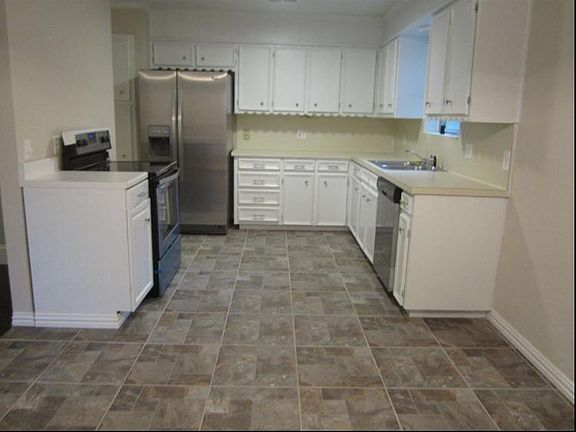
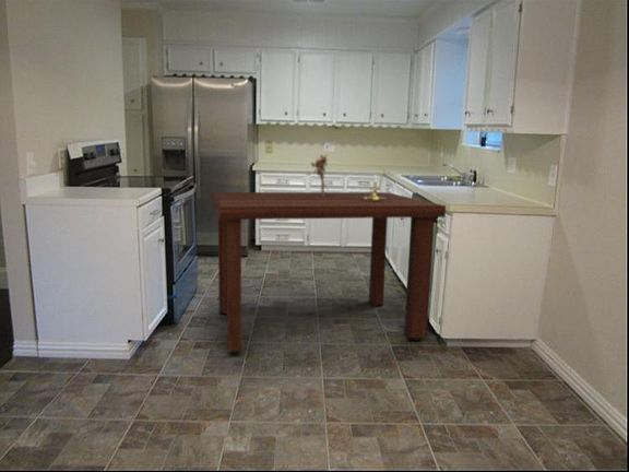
+ bouquet [310,154,330,196]
+ candle holder [364,175,385,201]
+ dining table [211,191,447,354]
